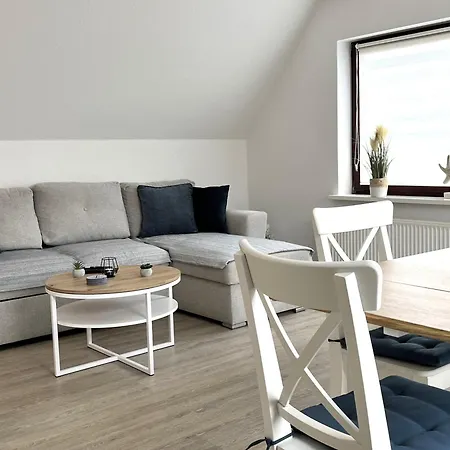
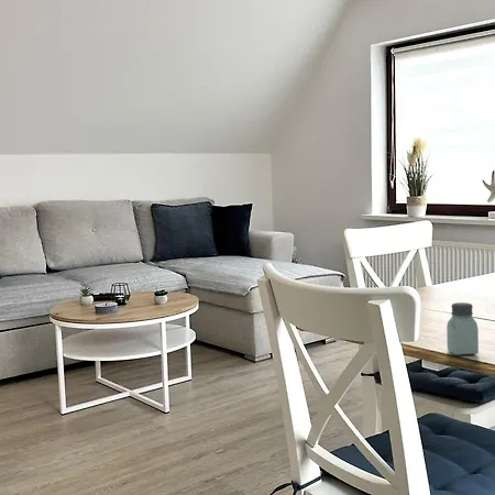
+ saltshaker [446,301,480,356]
